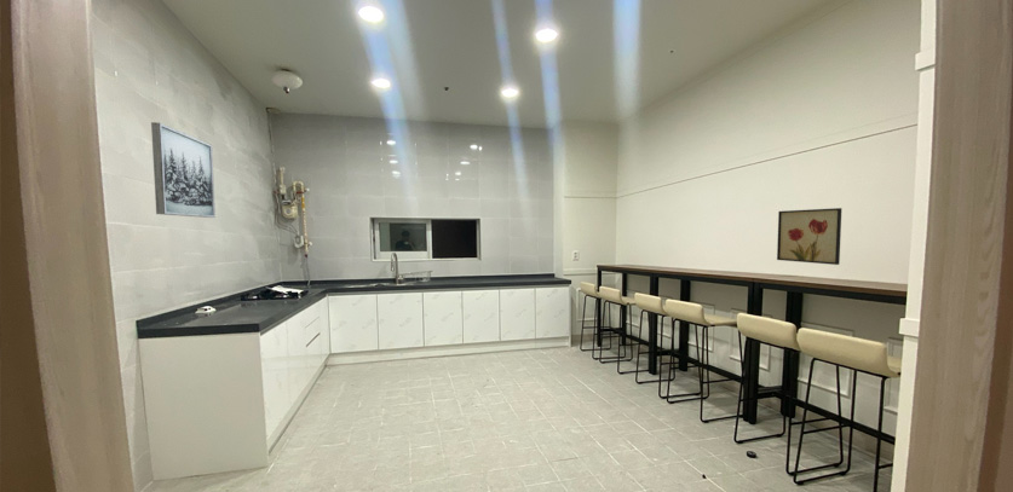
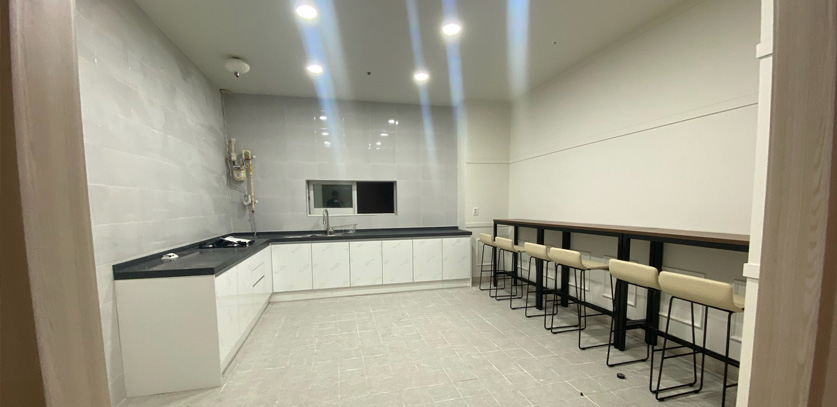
- wall art [150,121,217,219]
- wall art [776,207,842,266]
